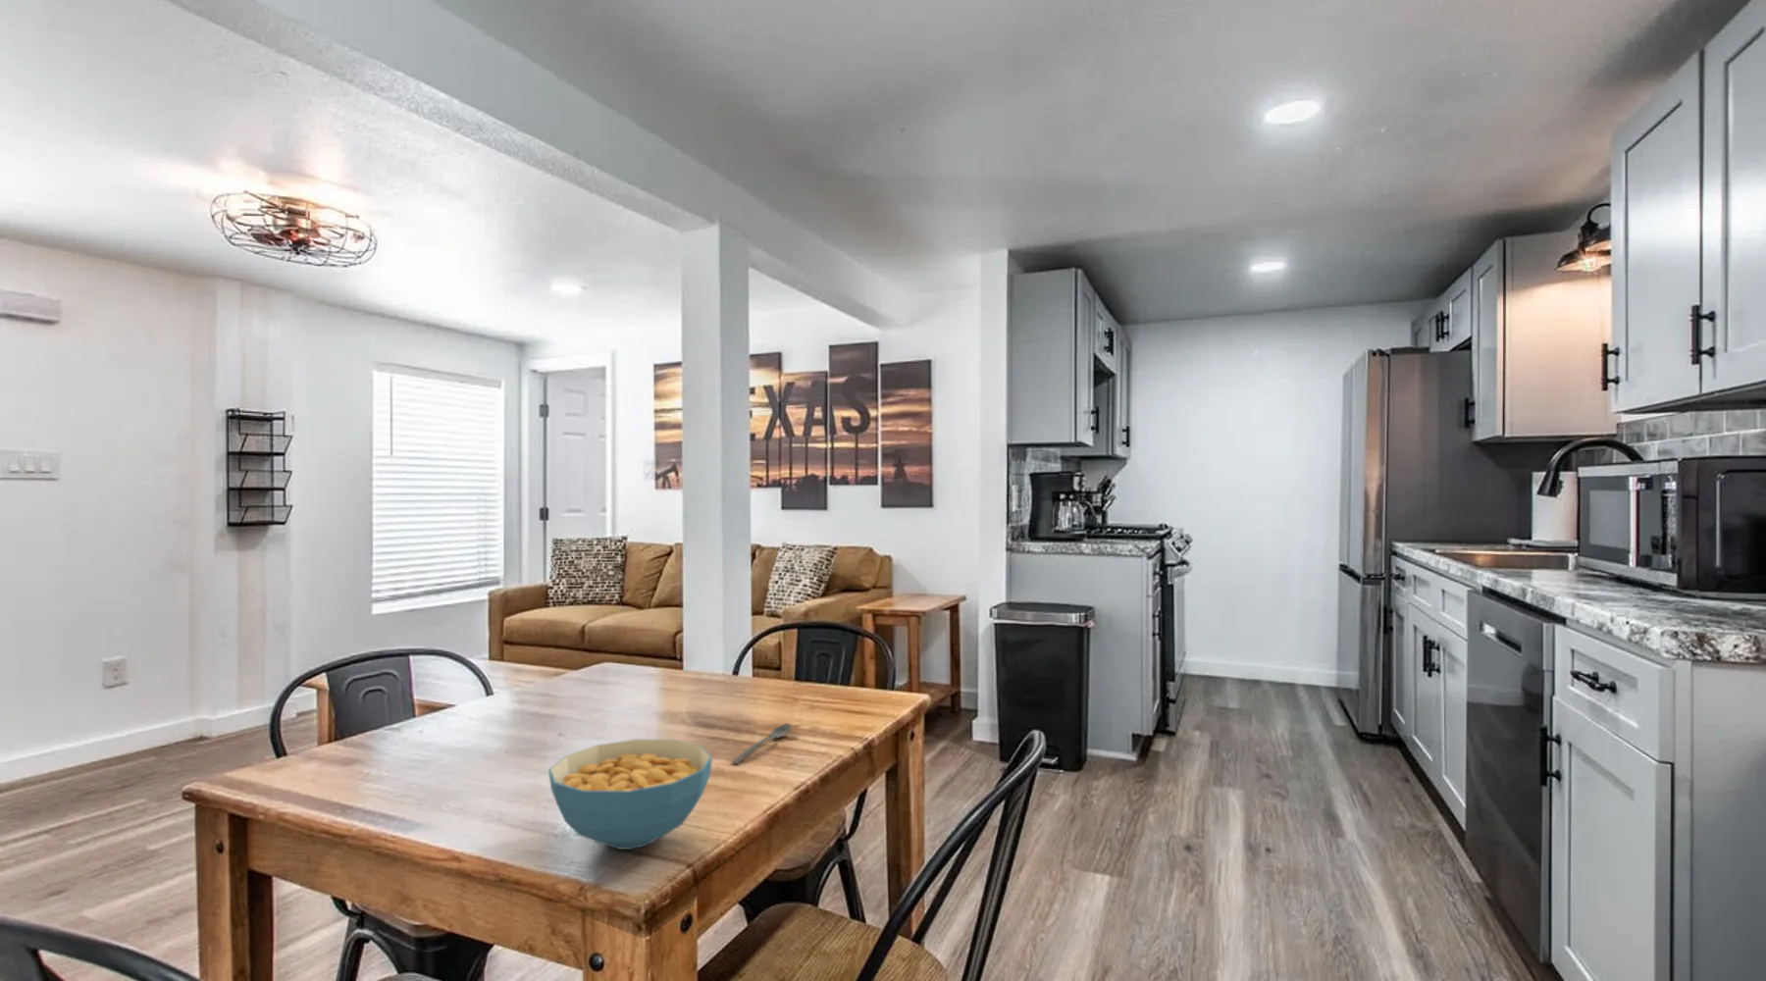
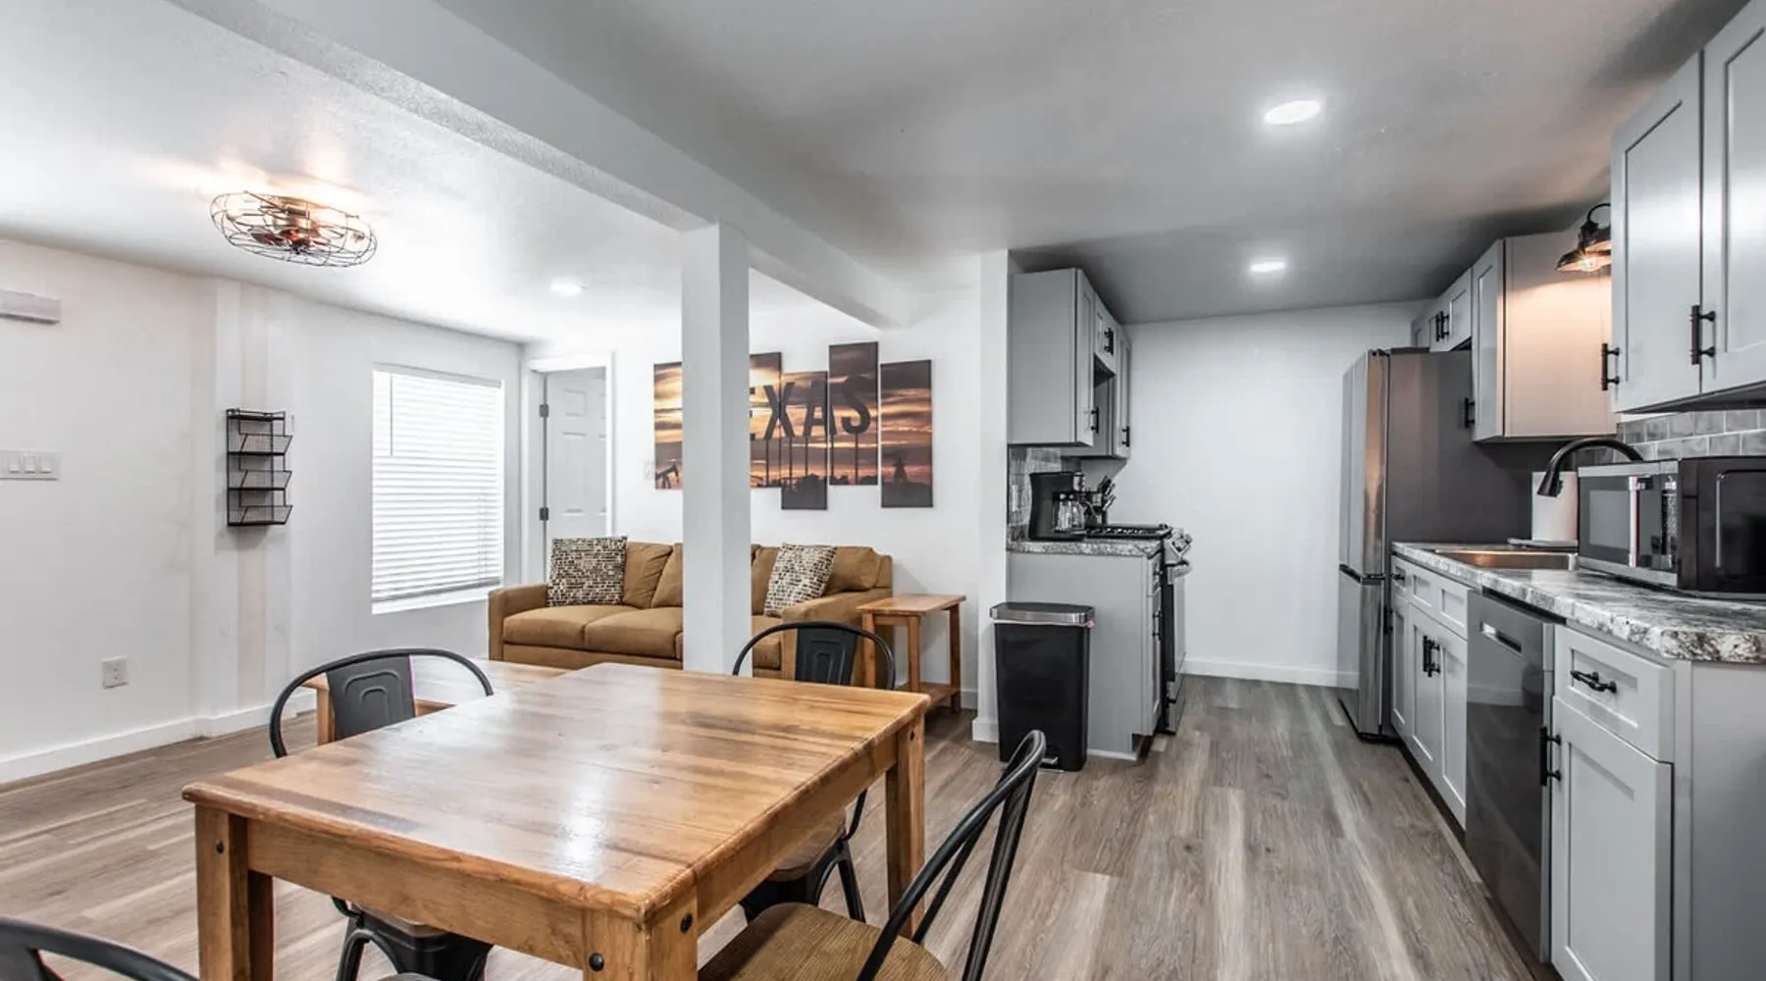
- spoon [730,722,791,765]
- cereal bowl [547,738,713,851]
